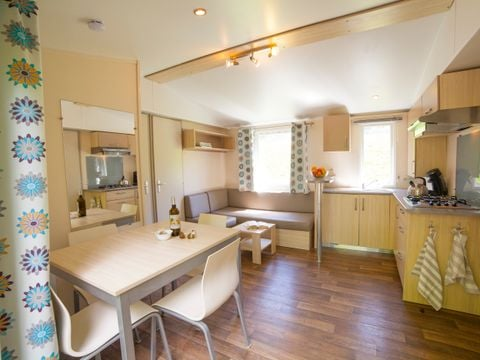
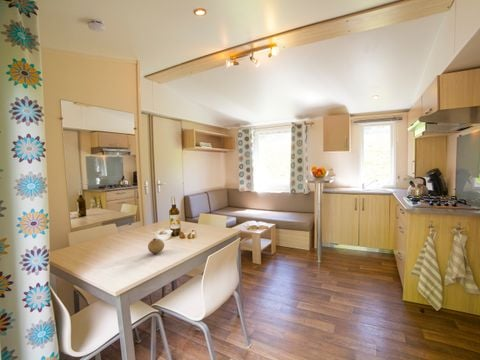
+ fruit [147,237,165,255]
